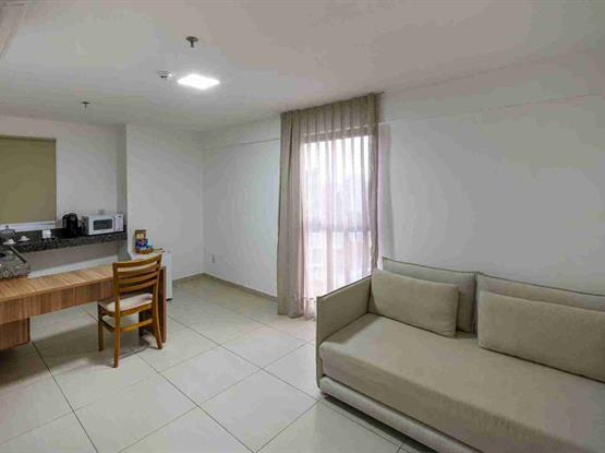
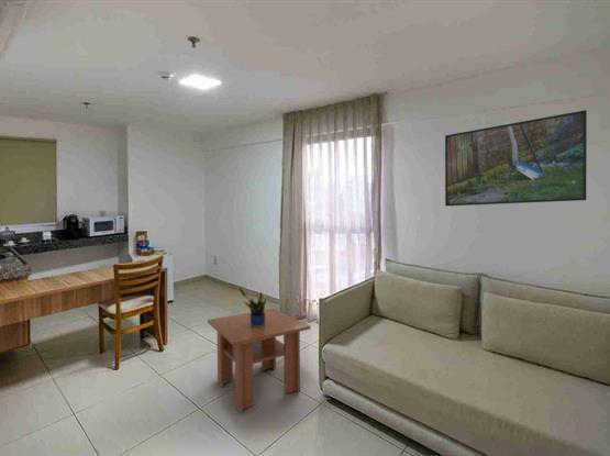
+ potted plant [239,286,267,326]
+ coffee table [207,308,312,413]
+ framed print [444,109,588,208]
